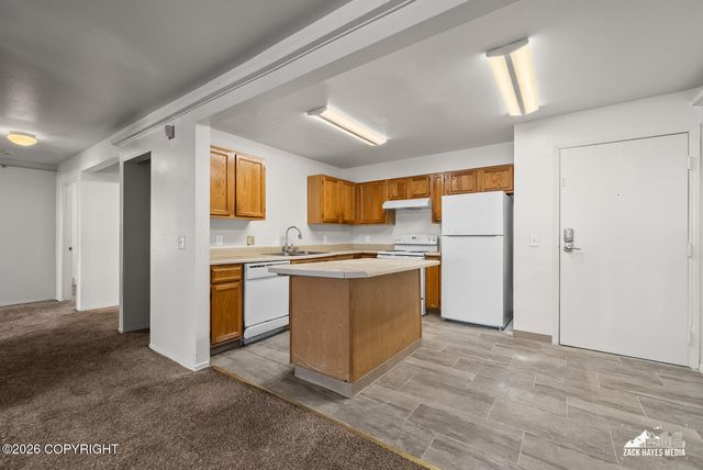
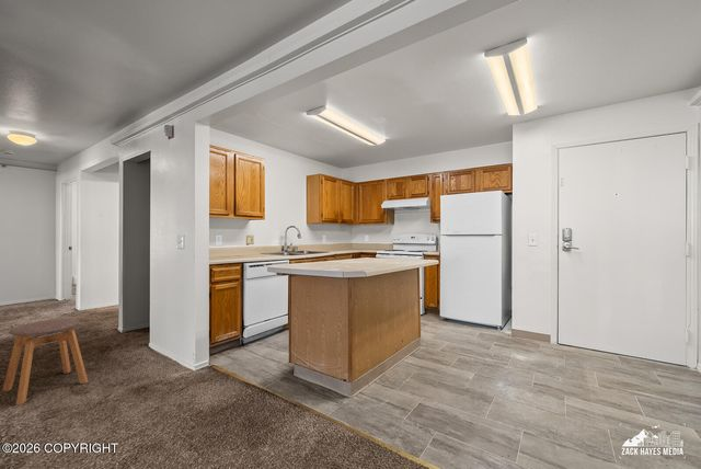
+ stool [1,318,89,407]
